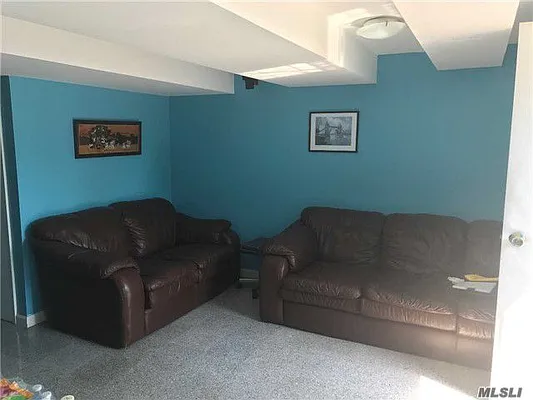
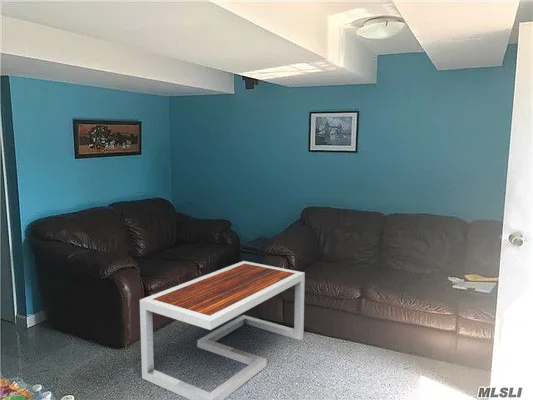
+ coffee table [139,260,306,400]
